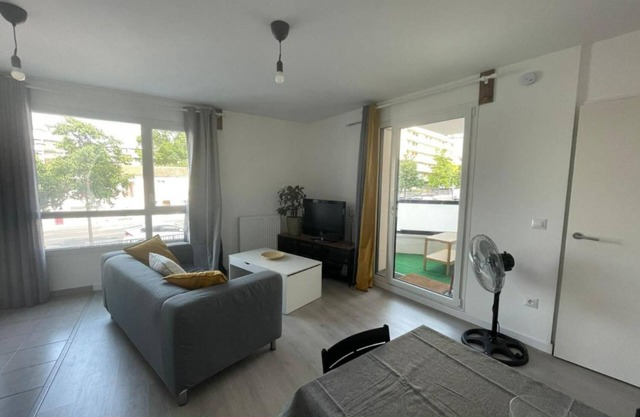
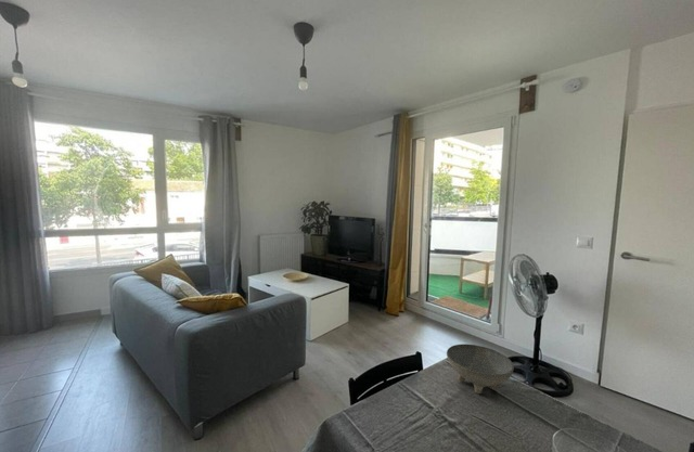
+ bowl [446,343,515,395]
